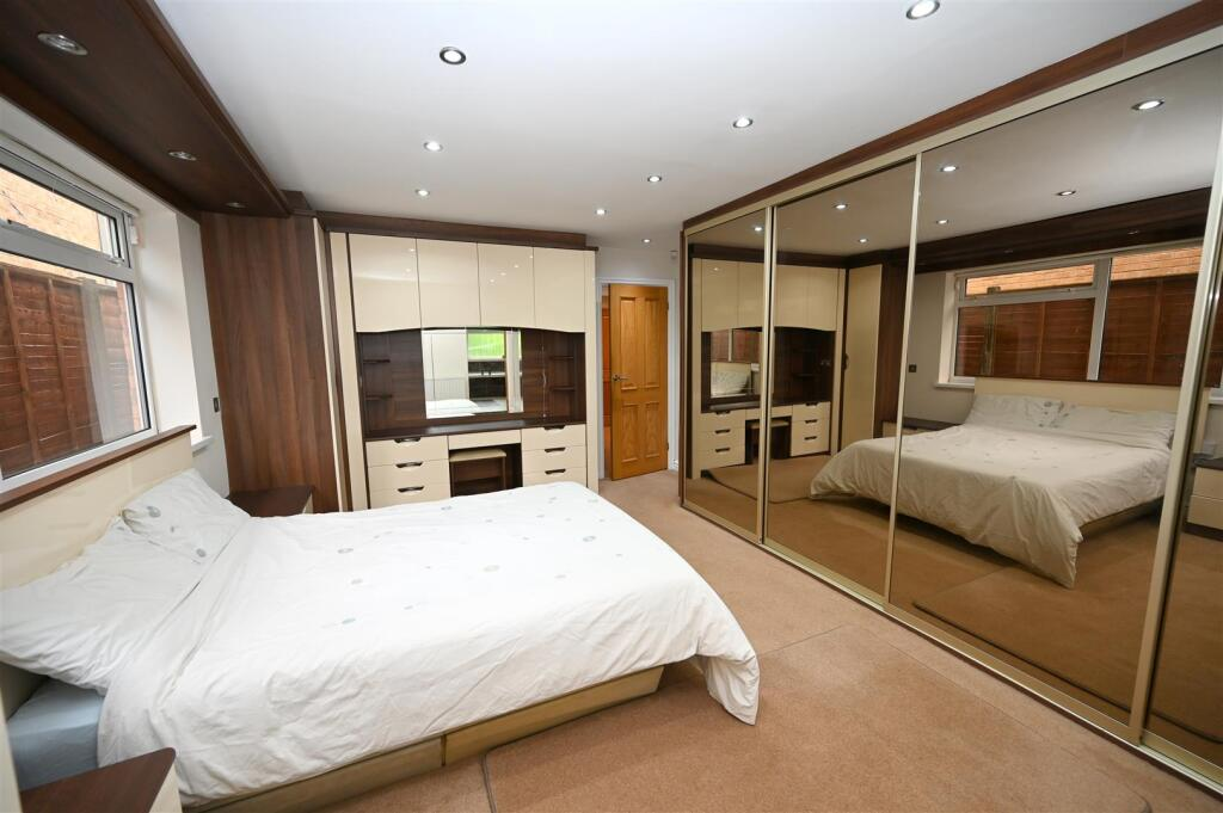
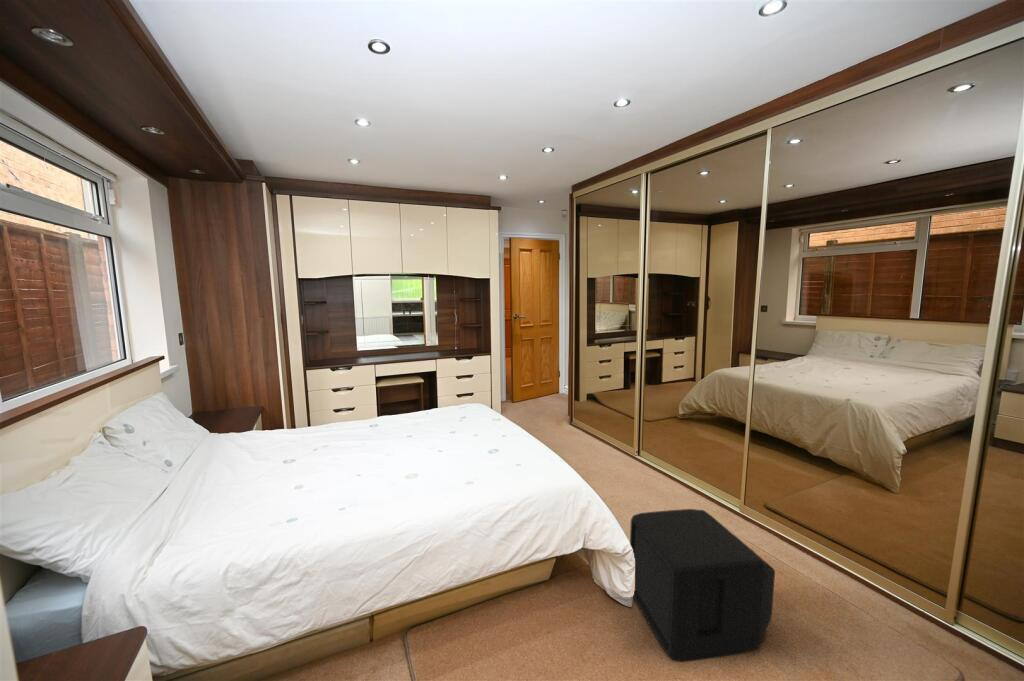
+ ottoman [629,508,776,663]
